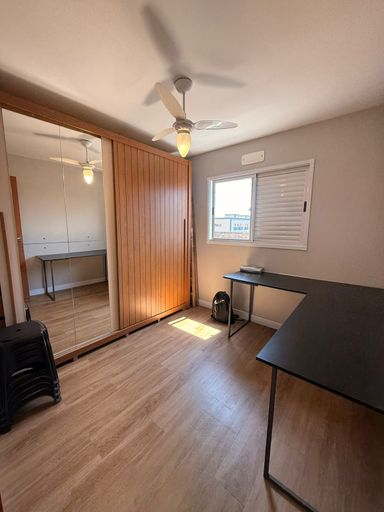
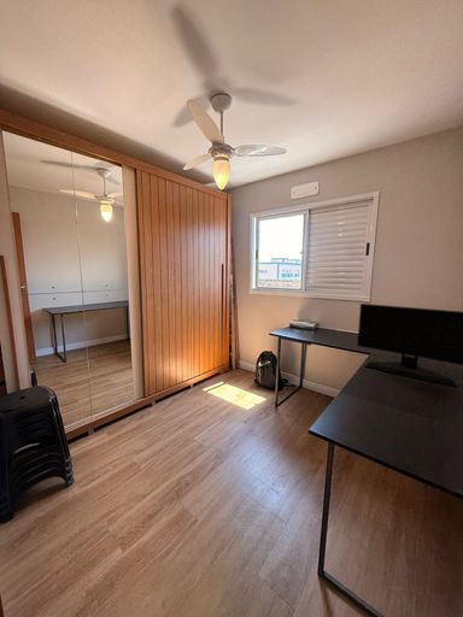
+ computer monitor [356,302,463,389]
